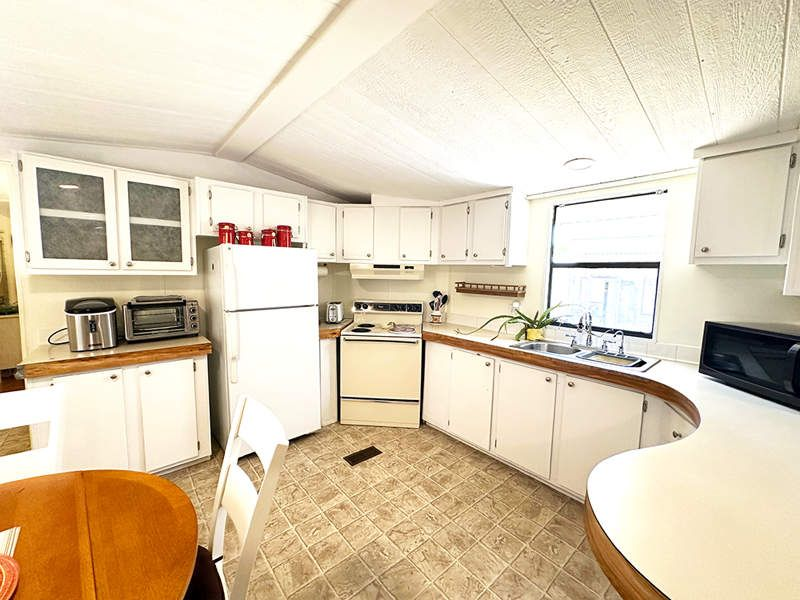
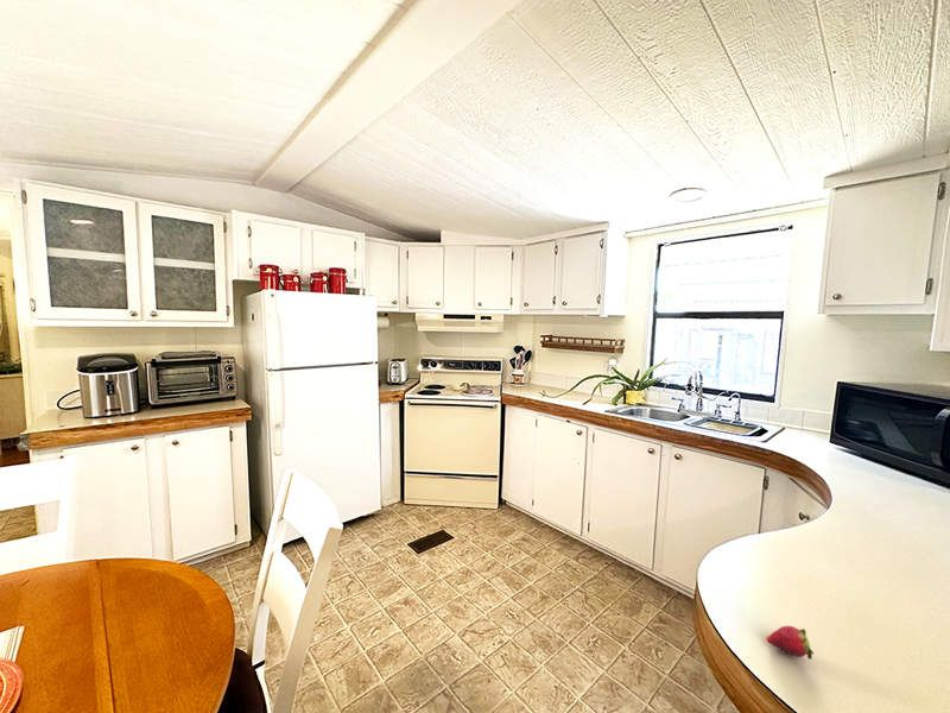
+ fruit [765,625,815,661]
